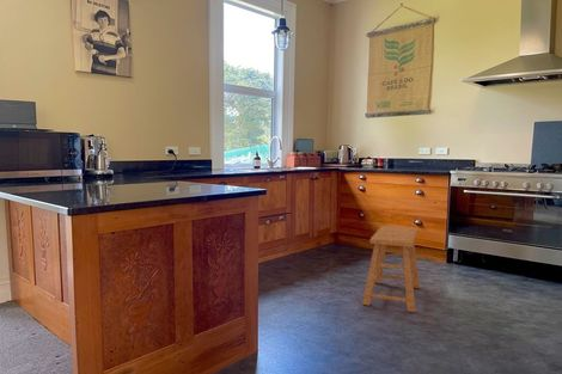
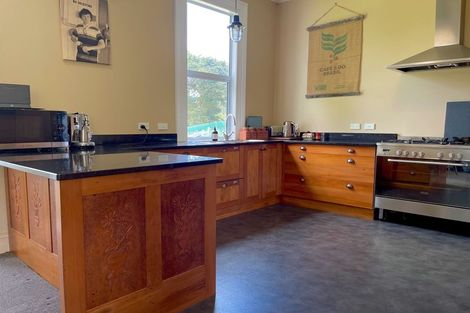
- stool [361,225,421,313]
